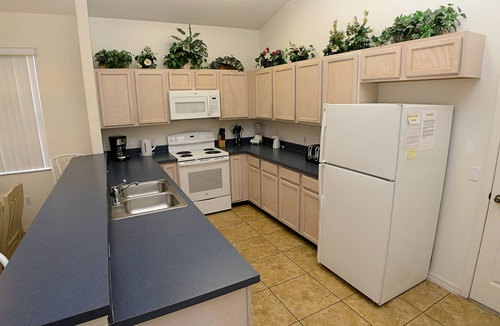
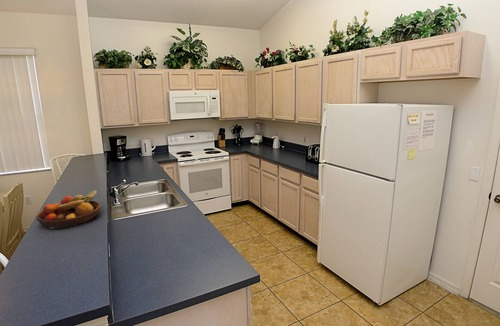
+ fruit bowl [35,190,102,231]
